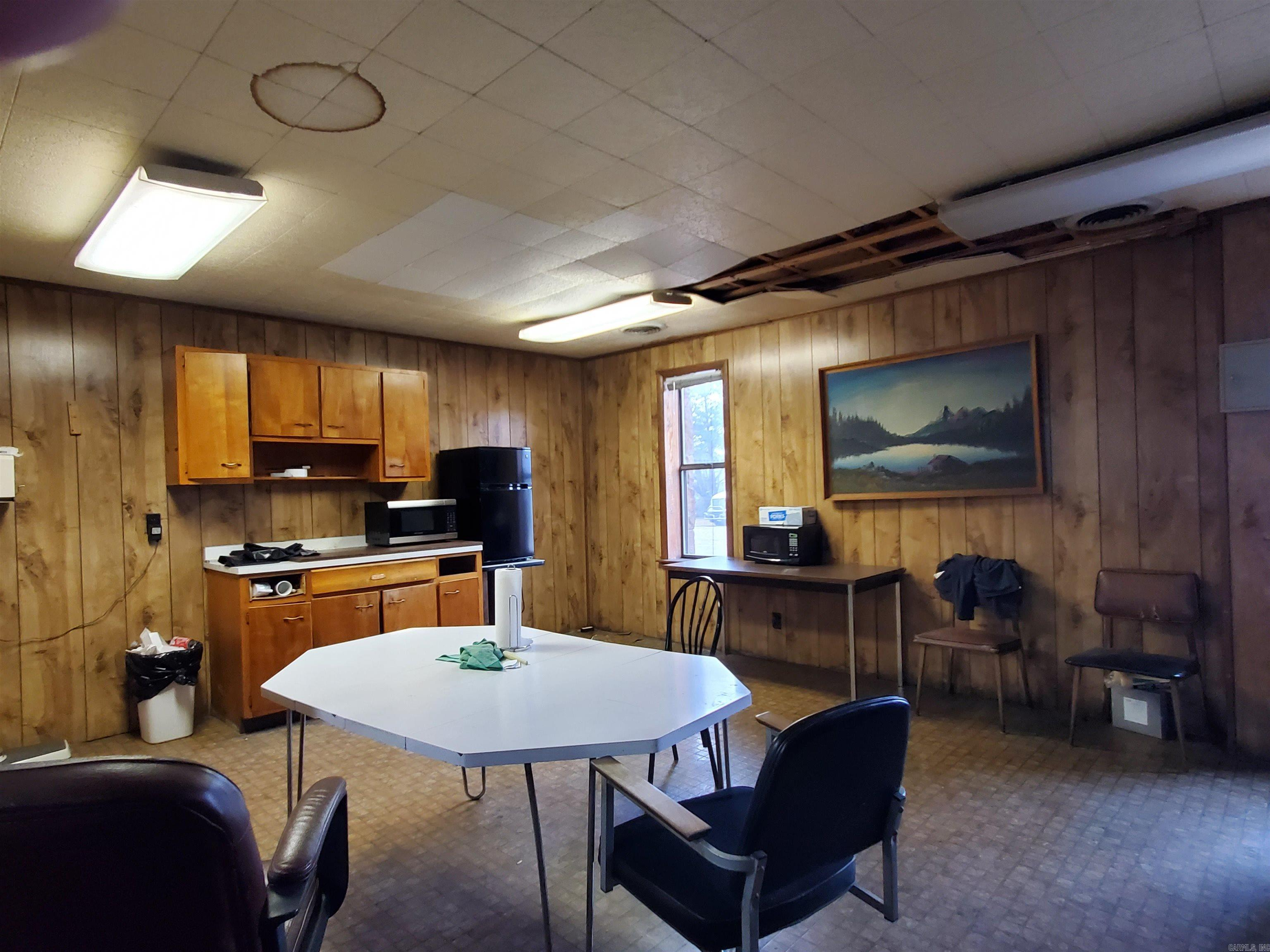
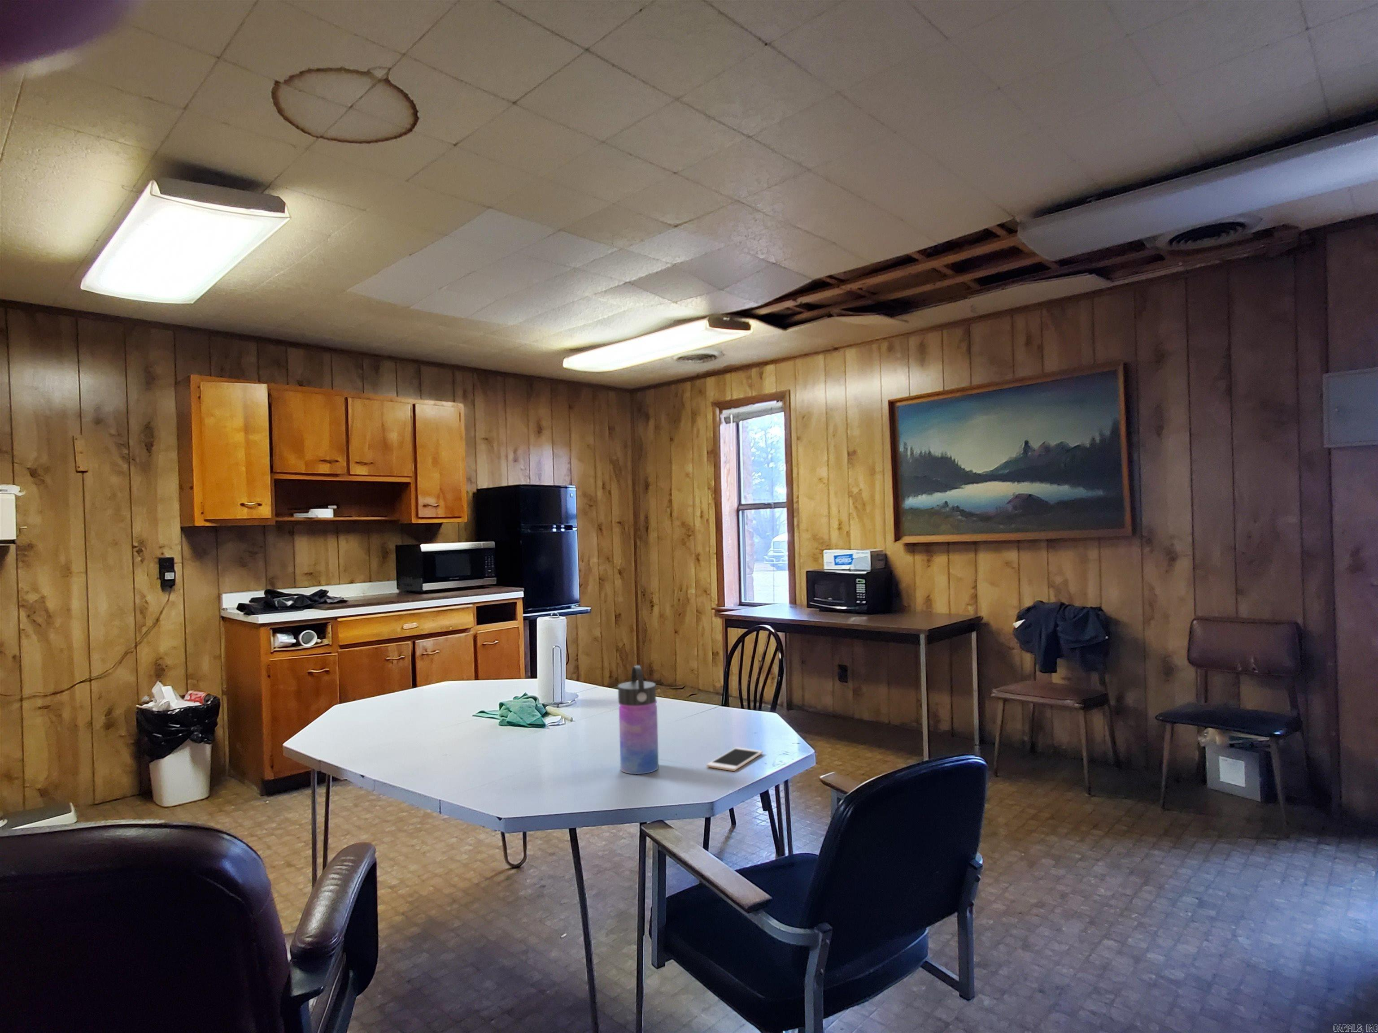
+ water bottle [617,665,659,775]
+ cell phone [706,747,763,771]
